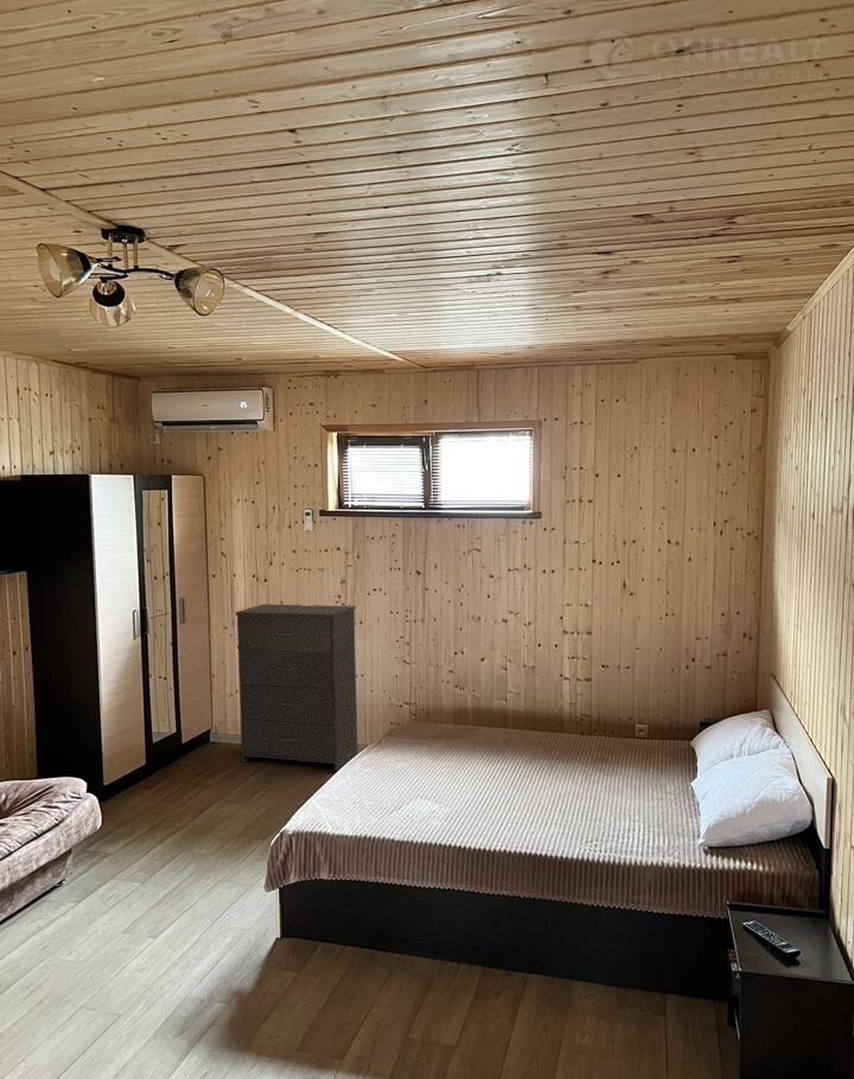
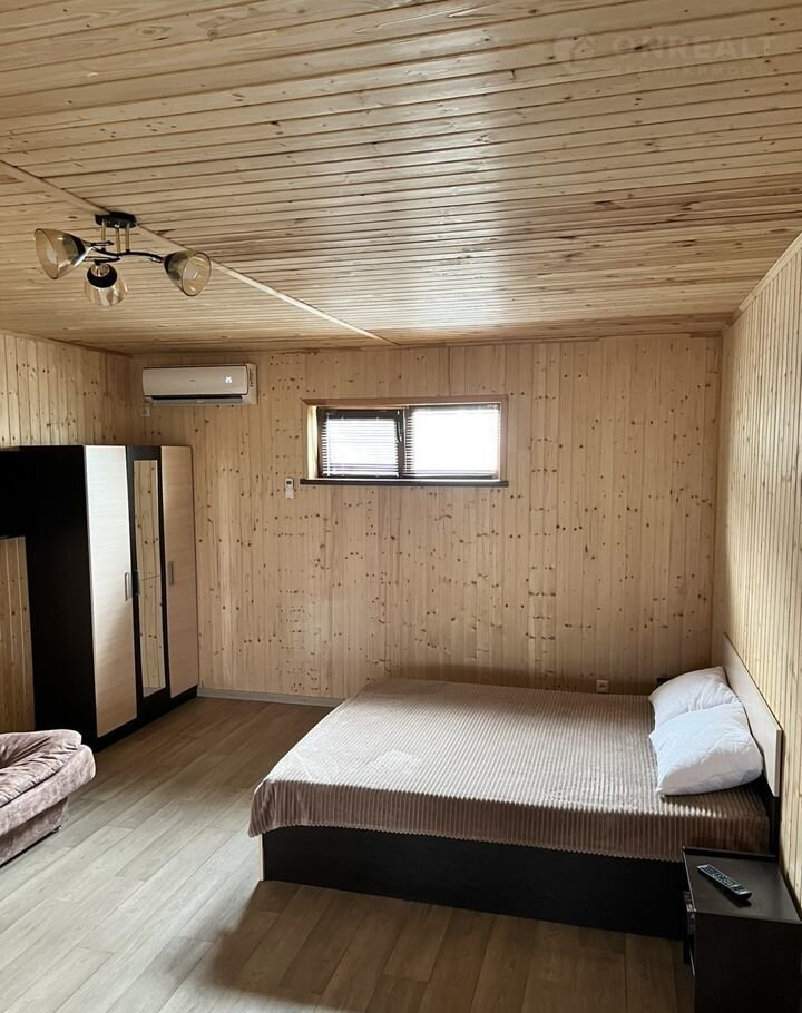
- dresser [234,604,359,772]
